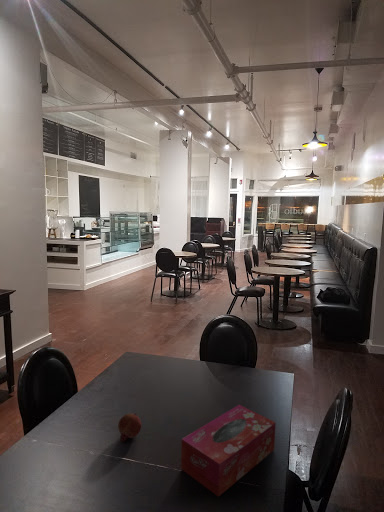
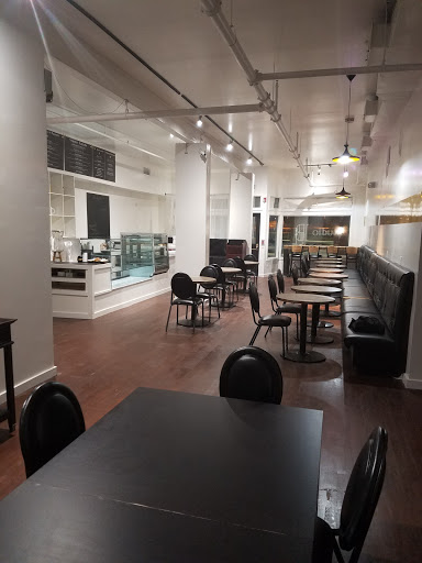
- tissue box [180,404,277,498]
- fruit [117,413,142,443]
